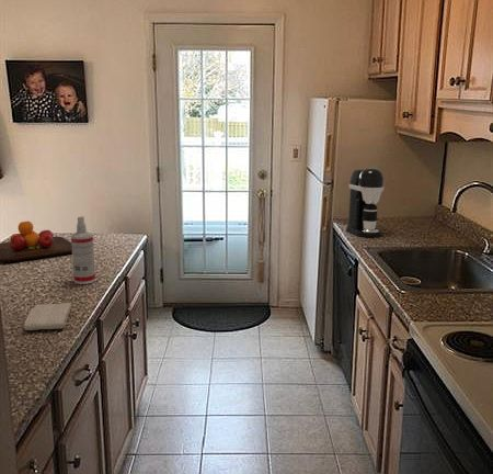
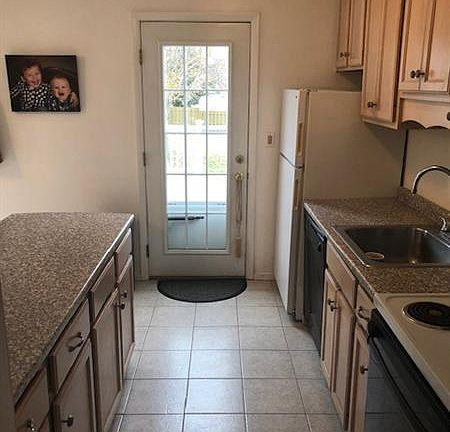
- coffee maker [345,167,385,238]
- spray bottle [70,215,96,285]
- chopping board [0,221,72,263]
- washcloth [23,302,72,331]
